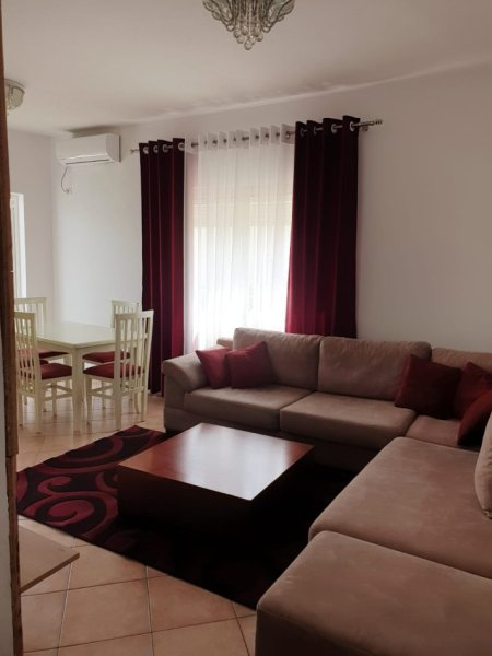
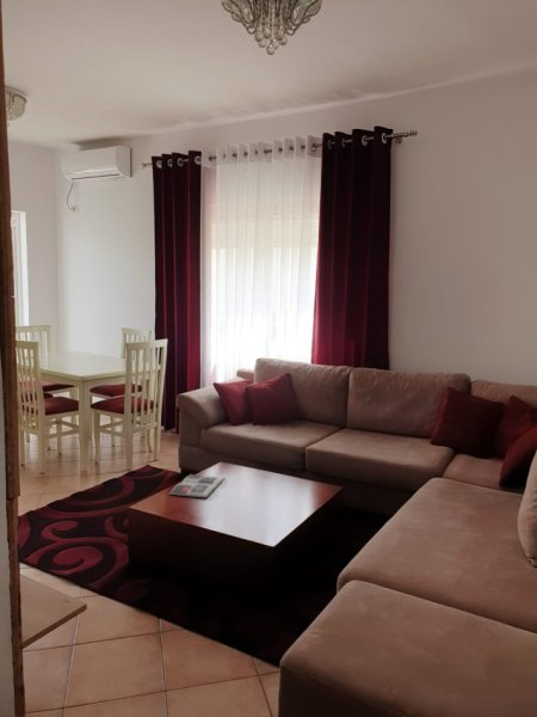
+ magazine [168,473,227,498]
